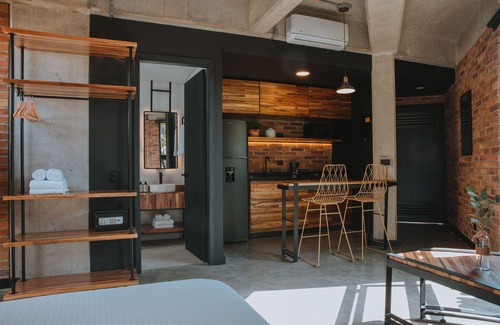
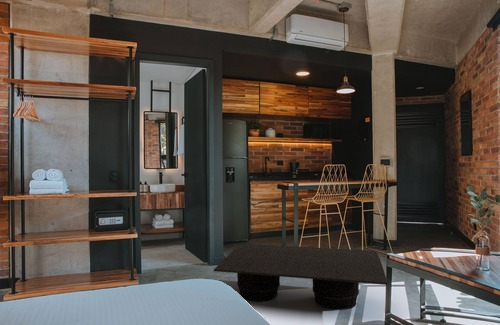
+ coffee table [213,243,388,311]
